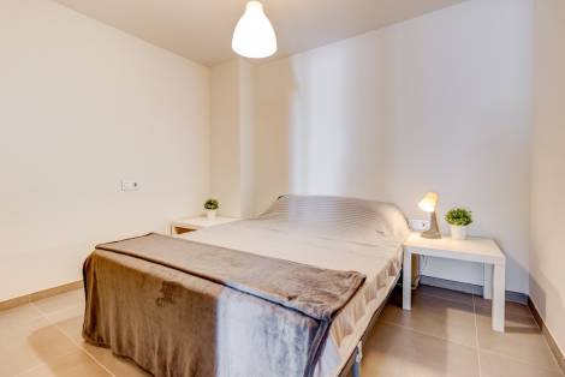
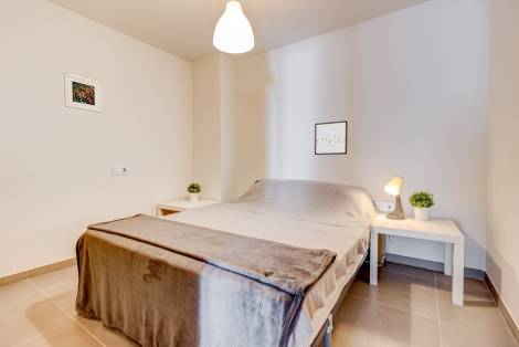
+ wall art [314,119,349,156]
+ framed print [63,72,103,114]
